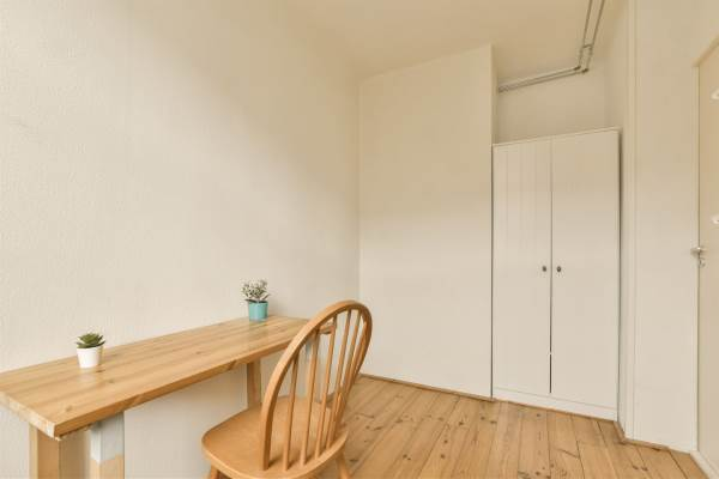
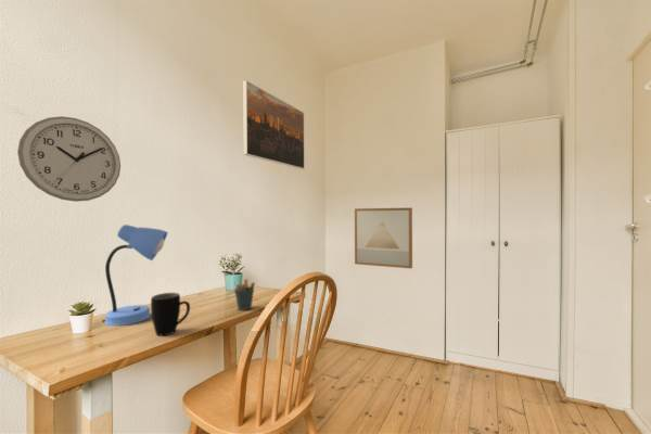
+ pen holder [232,278,256,311]
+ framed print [242,79,305,170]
+ mug [150,292,191,336]
+ wall art [354,206,413,269]
+ wall clock [16,115,122,203]
+ desk lamp [101,224,169,327]
